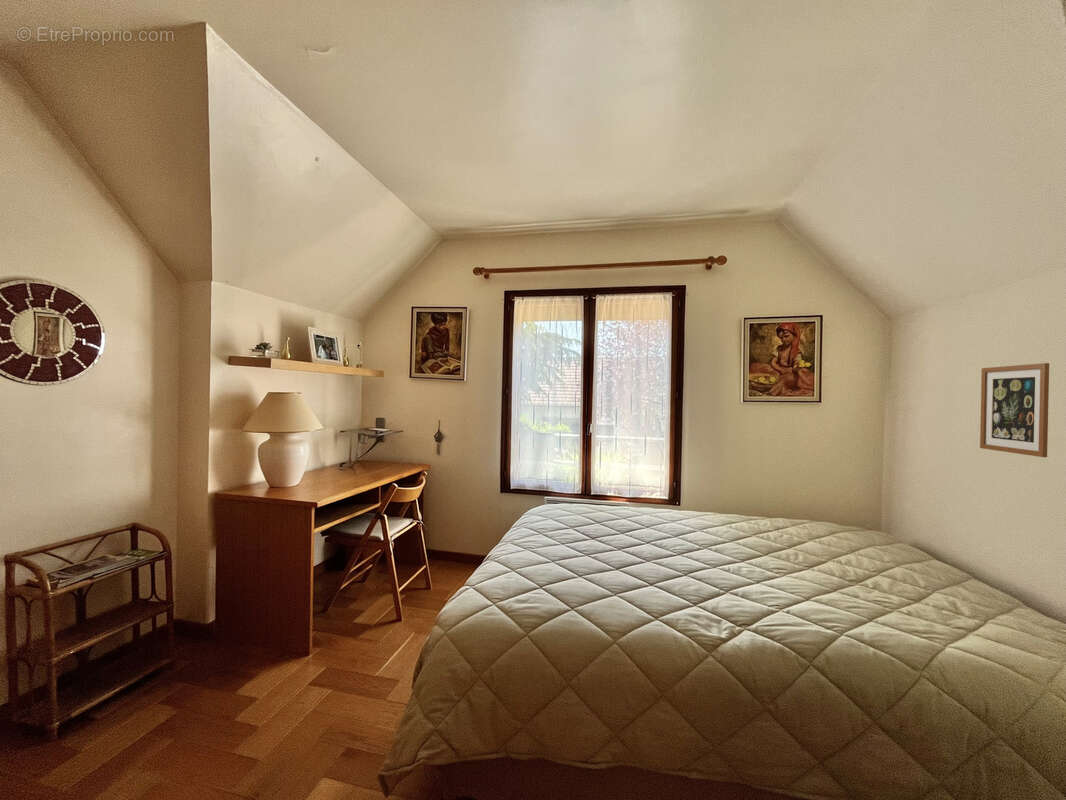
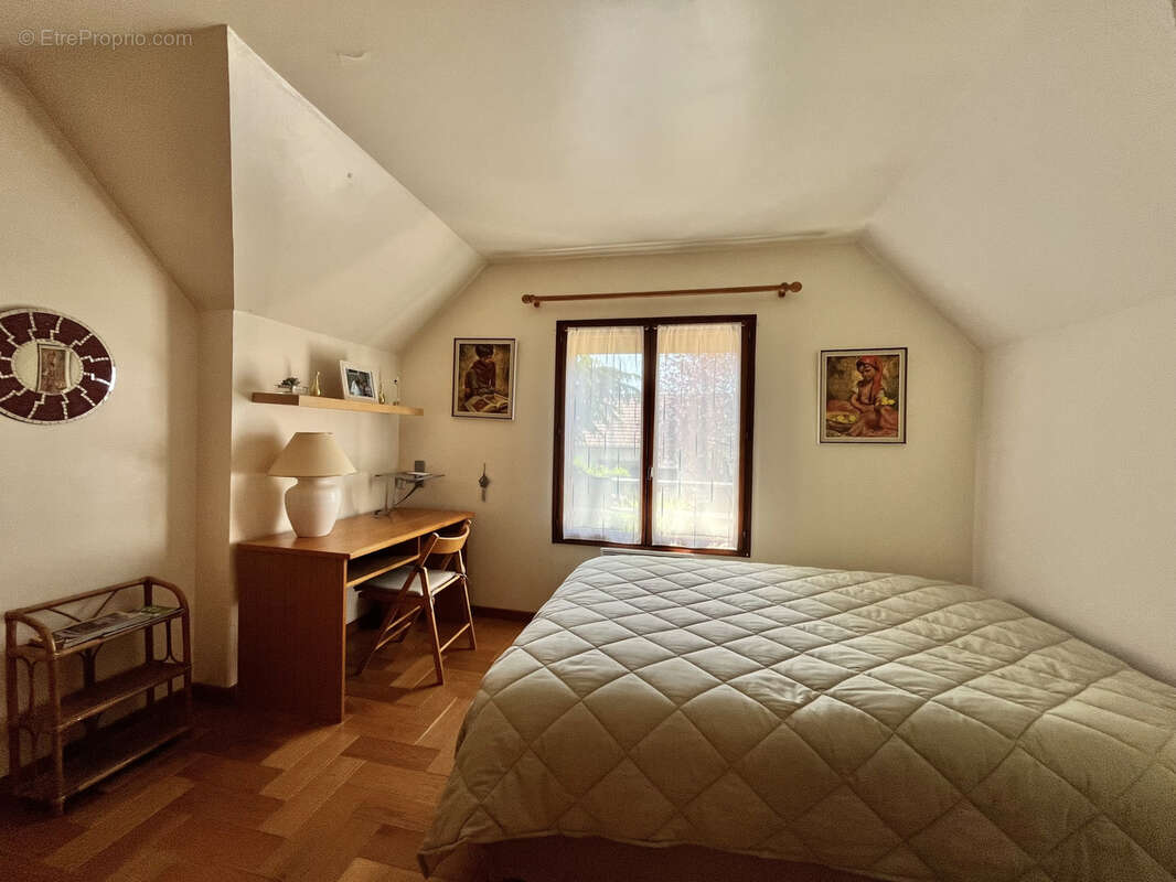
- wall art [979,362,1050,458]
